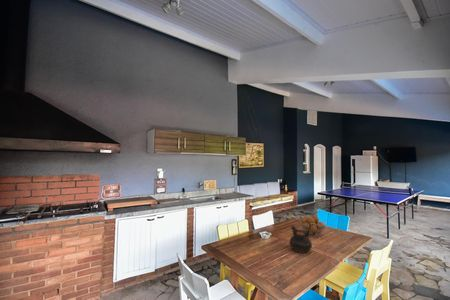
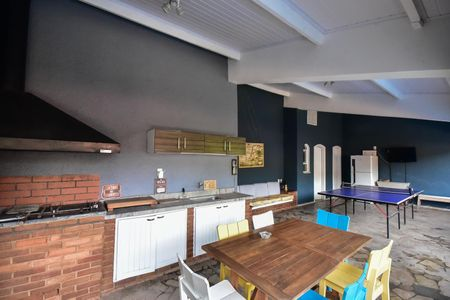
- pitcher [288,225,313,254]
- fruit basket [299,215,327,237]
